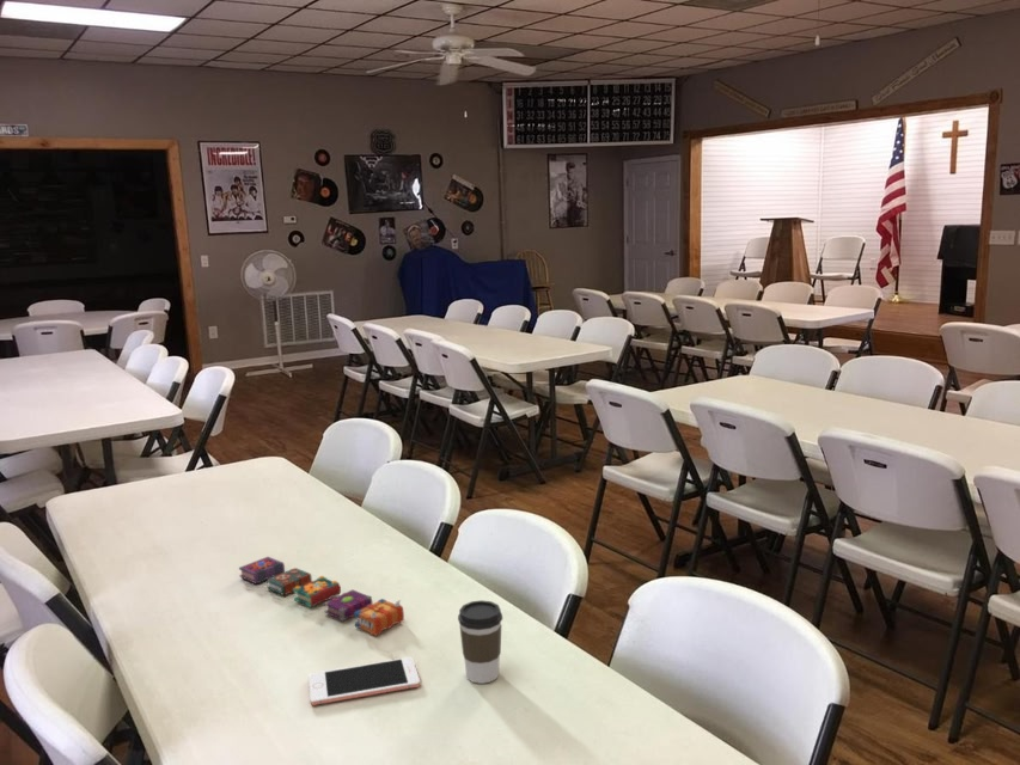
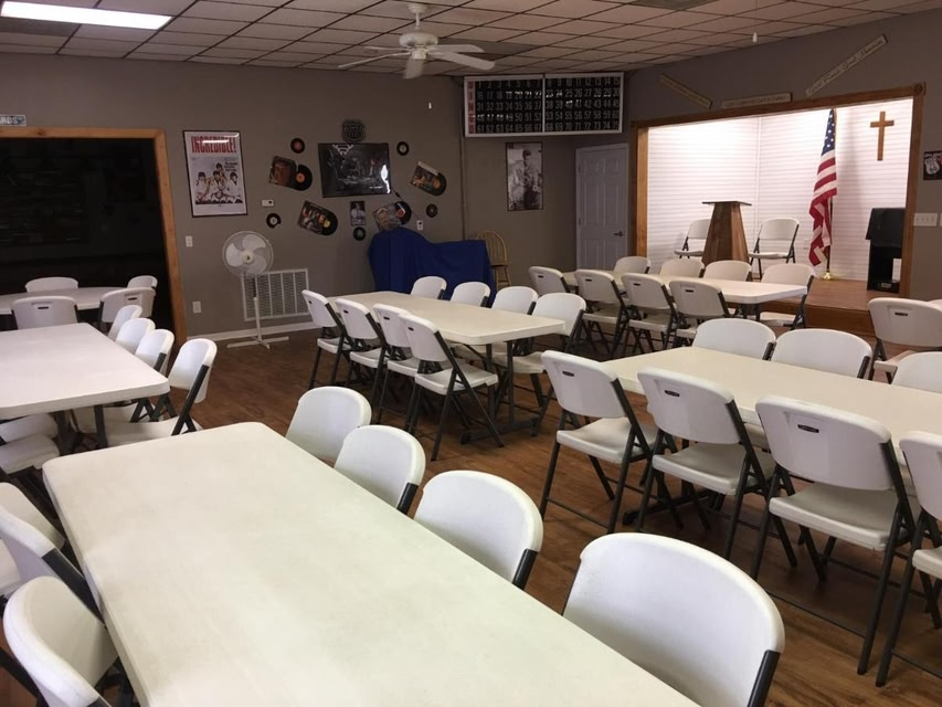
- coffee cup [457,599,503,685]
- cell phone [307,656,421,706]
- magic books [238,556,405,637]
